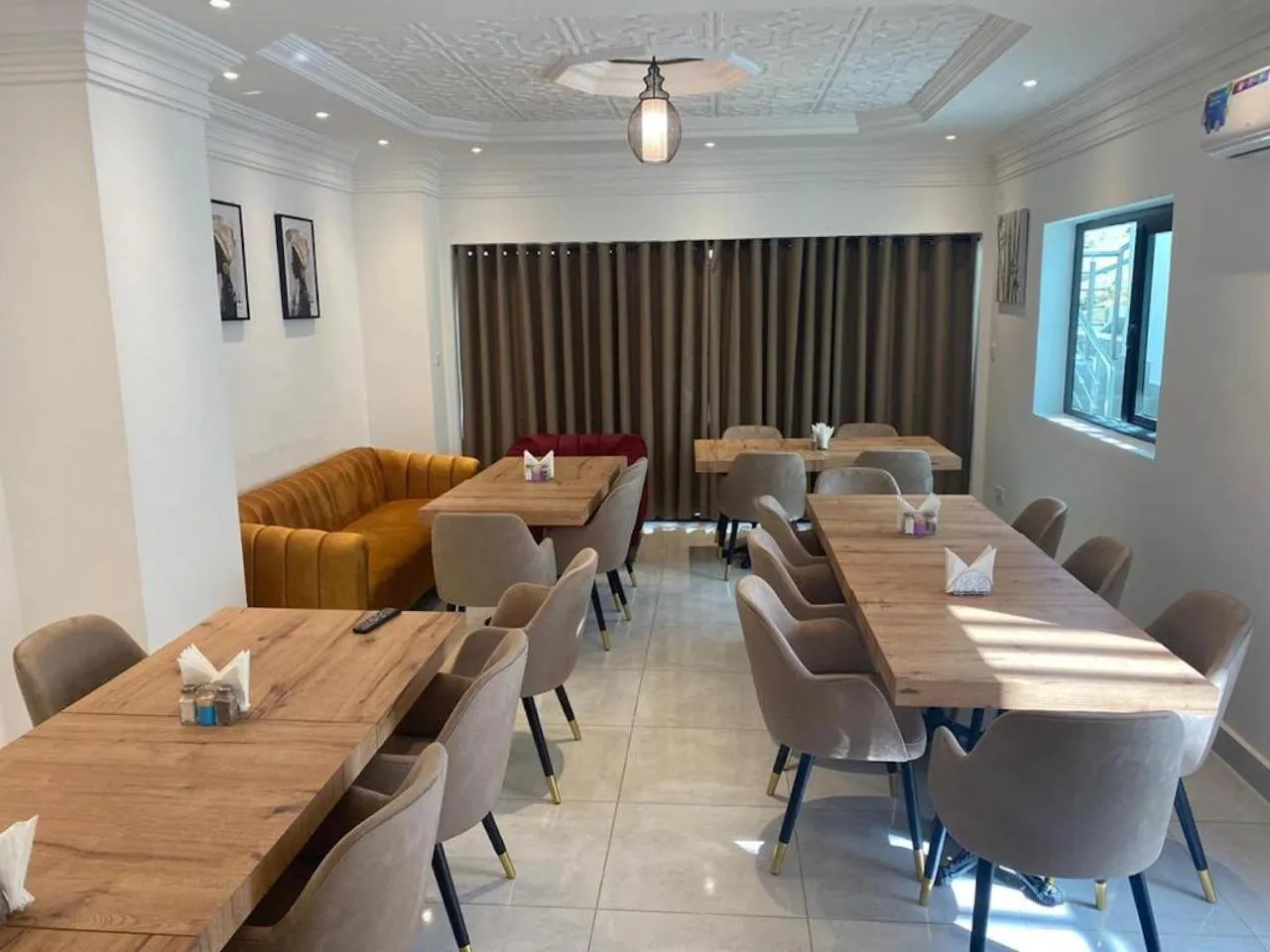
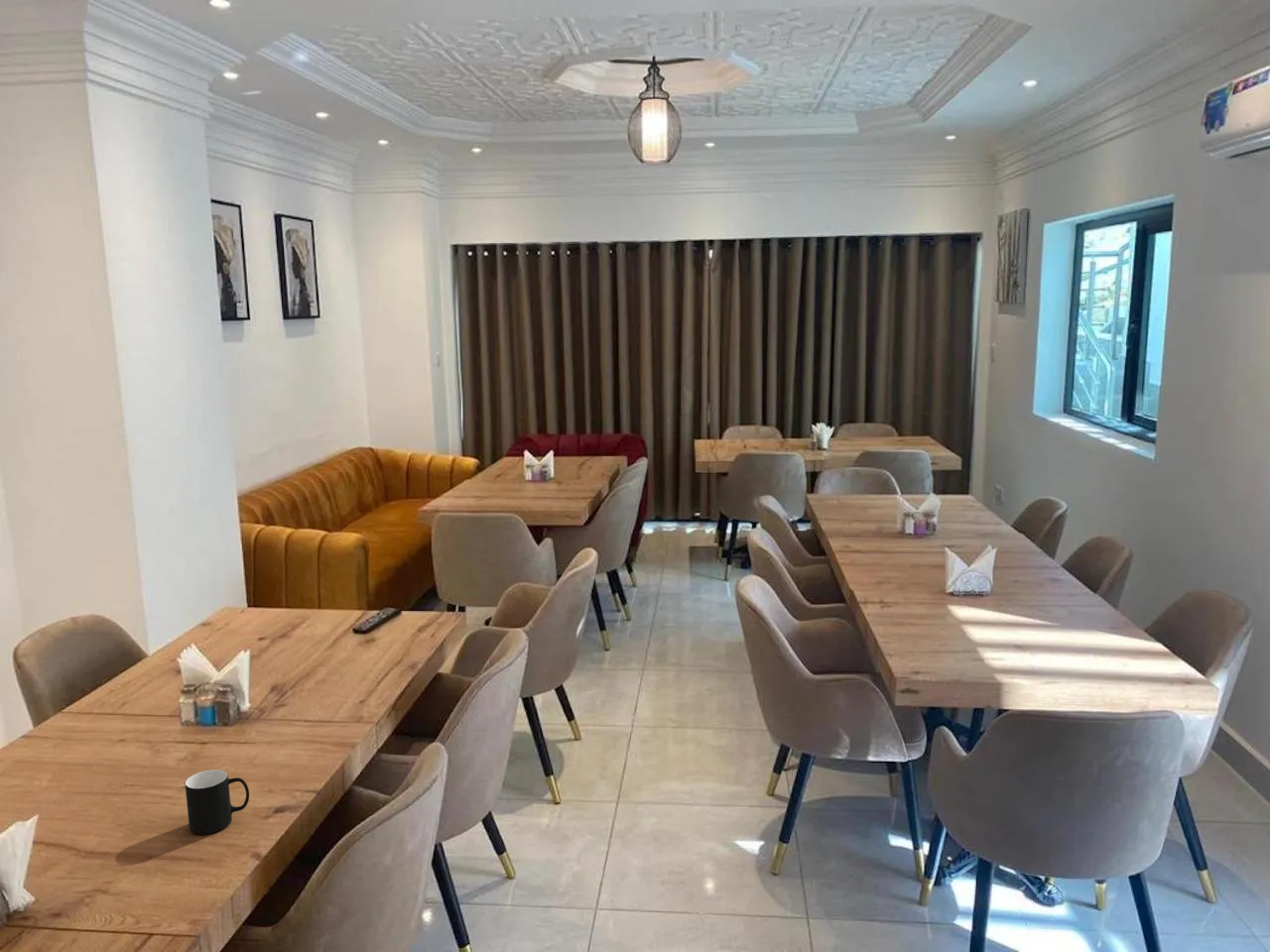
+ cup [184,769,250,835]
